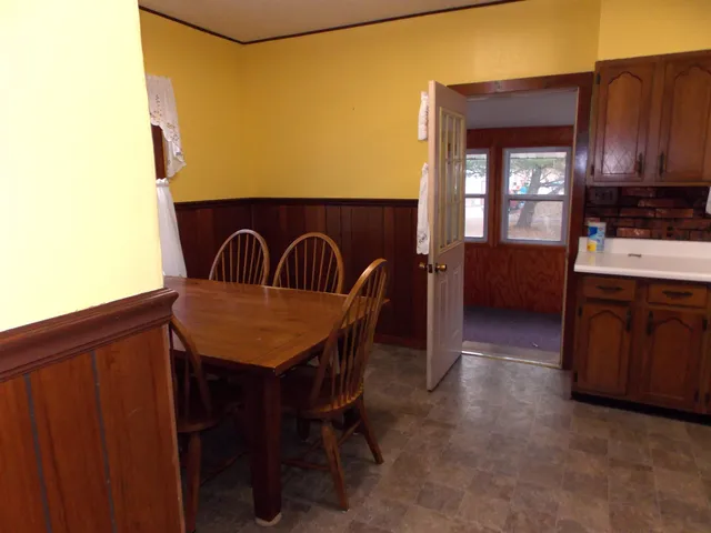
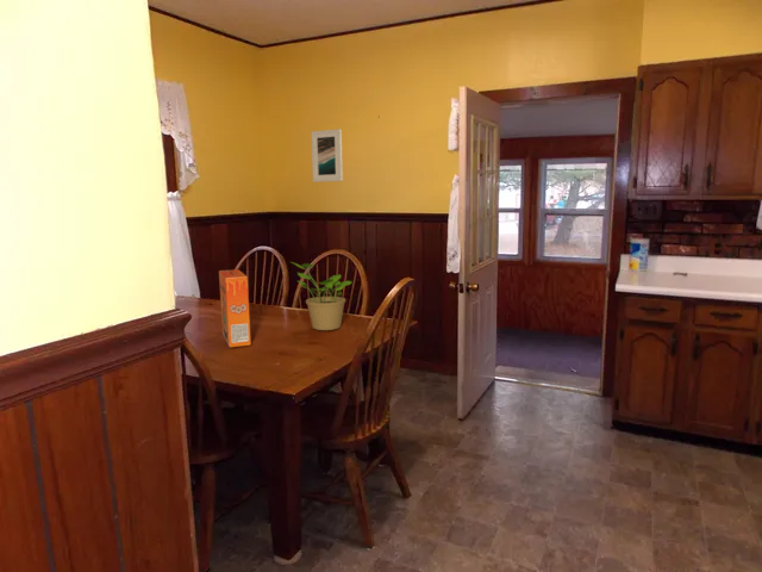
+ potted plant [291,261,354,331]
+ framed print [310,128,344,184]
+ cereal box [218,268,252,348]
